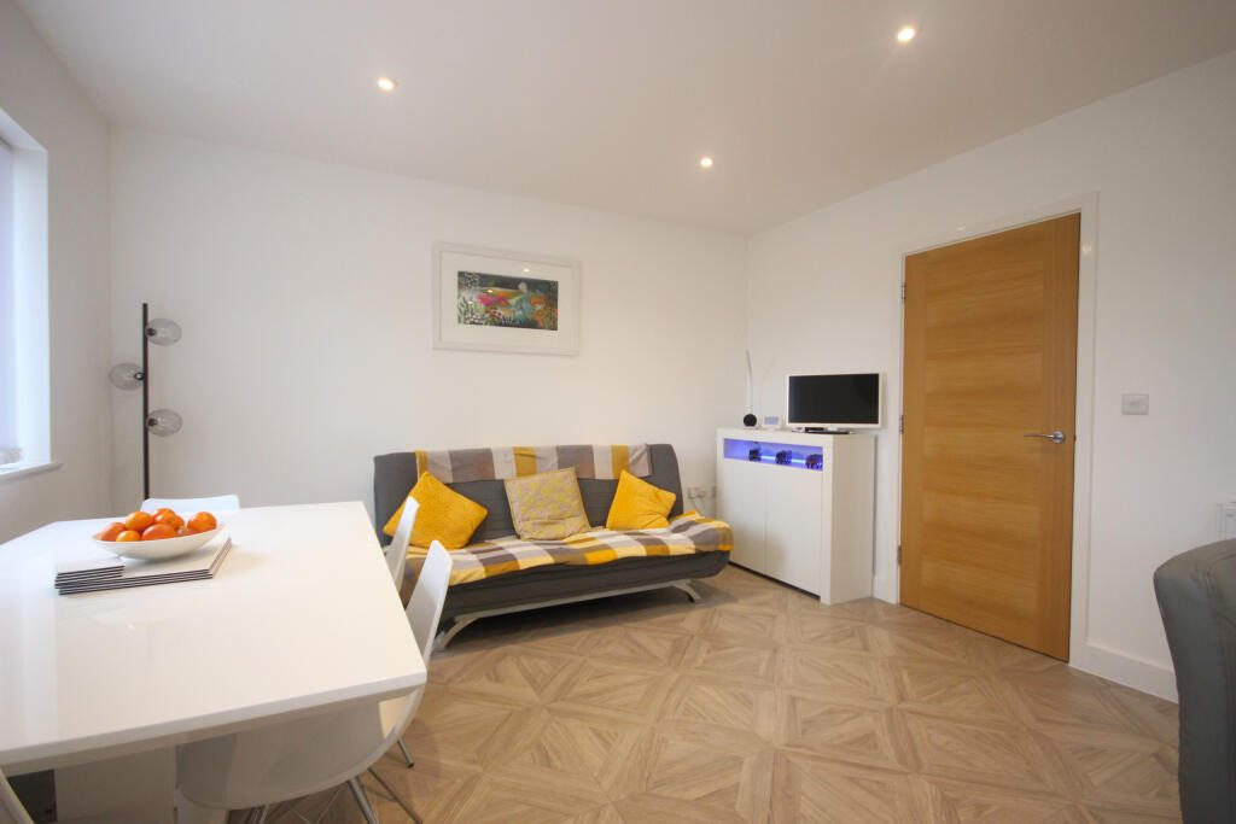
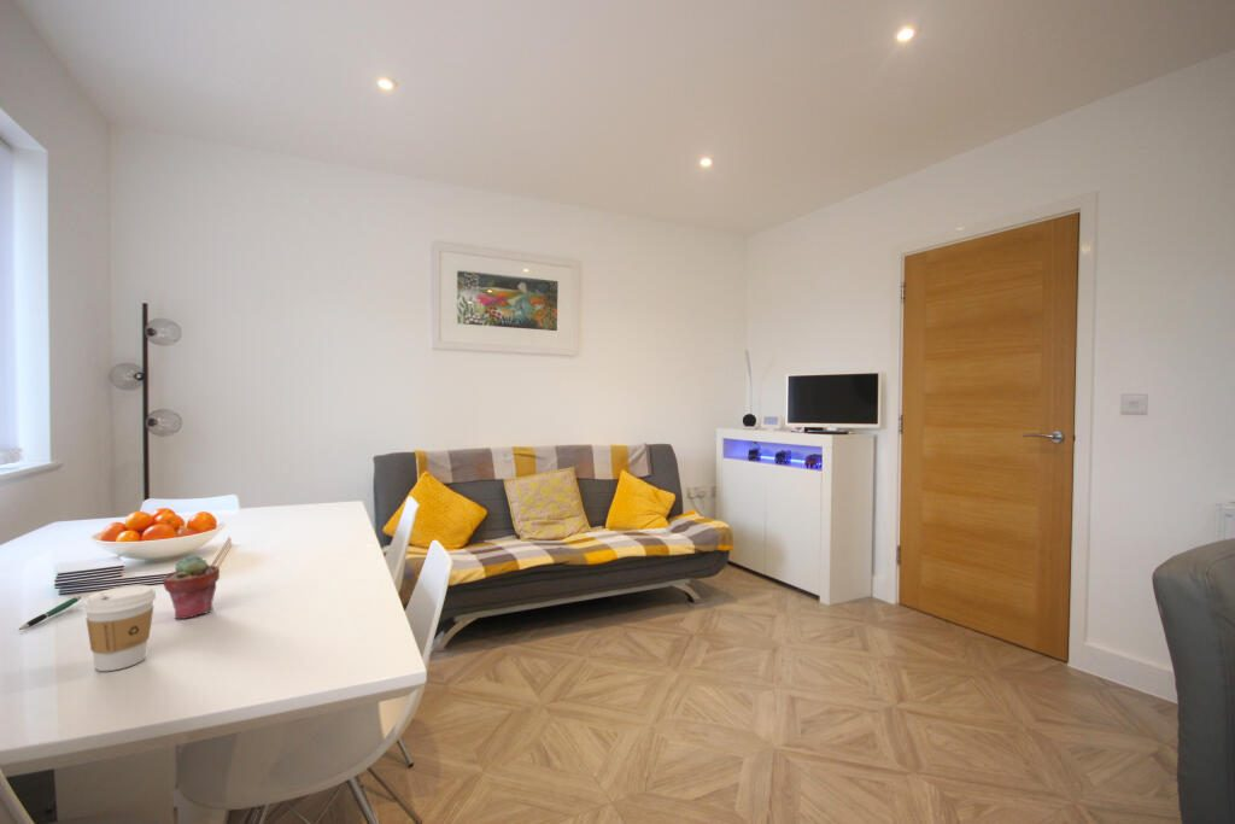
+ coffee cup [83,584,157,672]
+ potted succulent [162,554,221,620]
+ pen [18,595,82,631]
